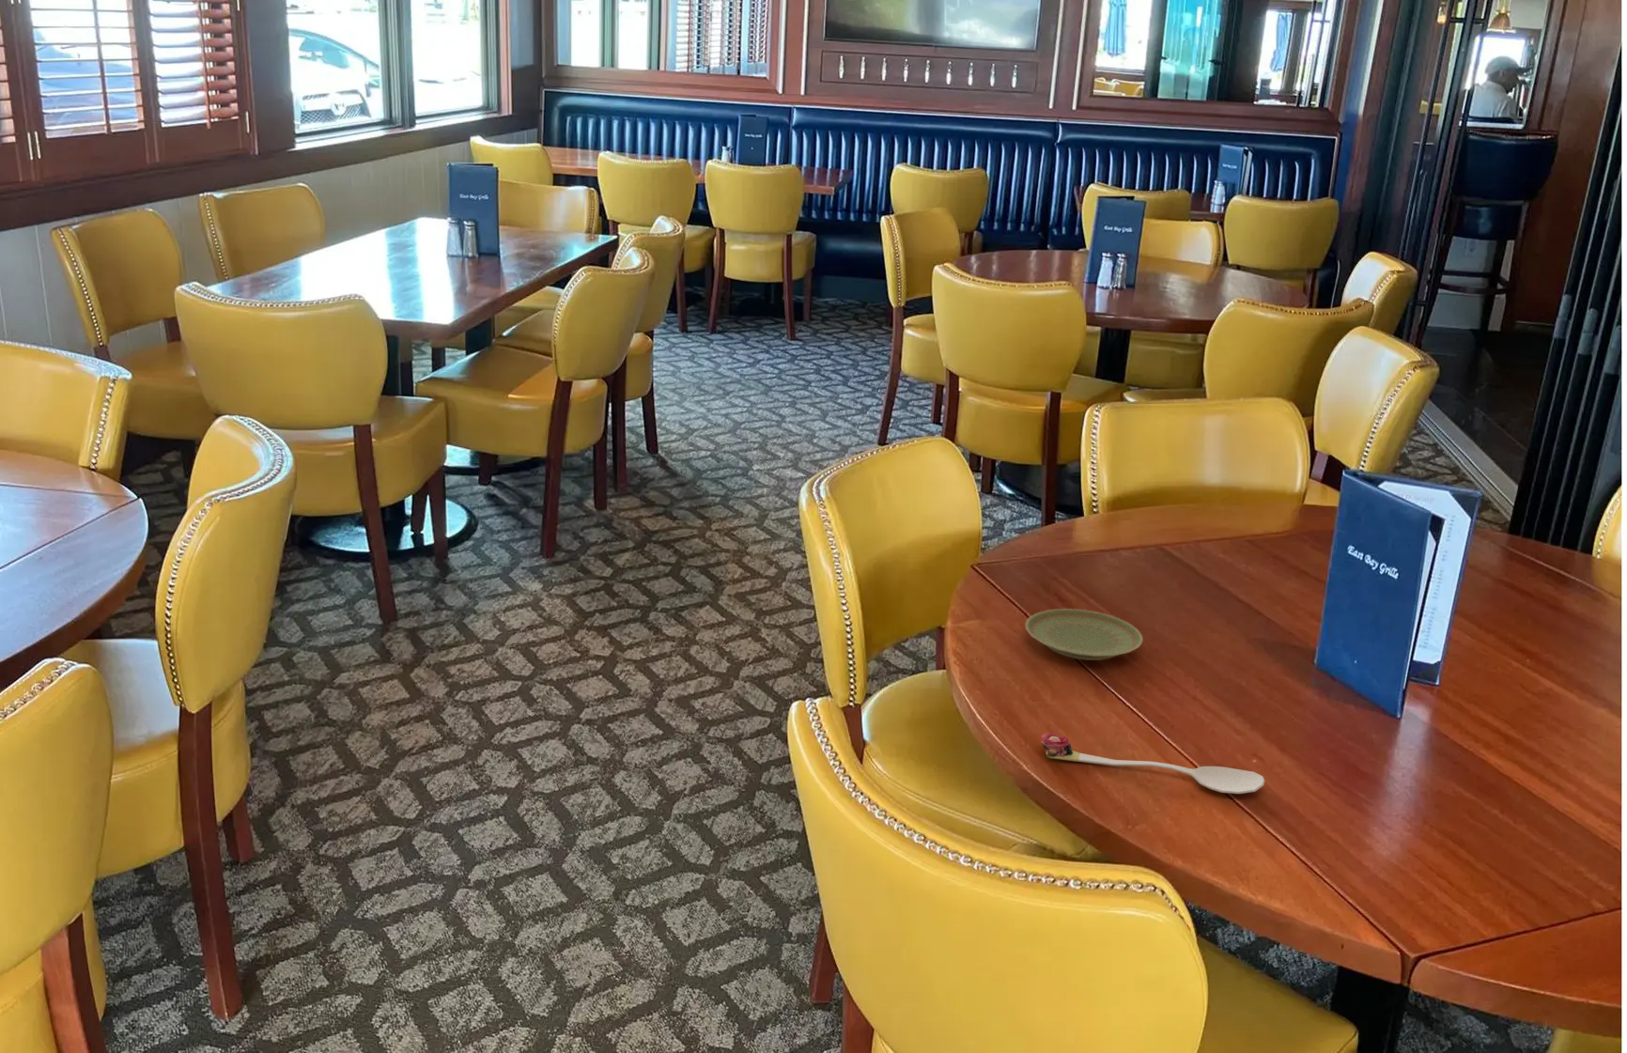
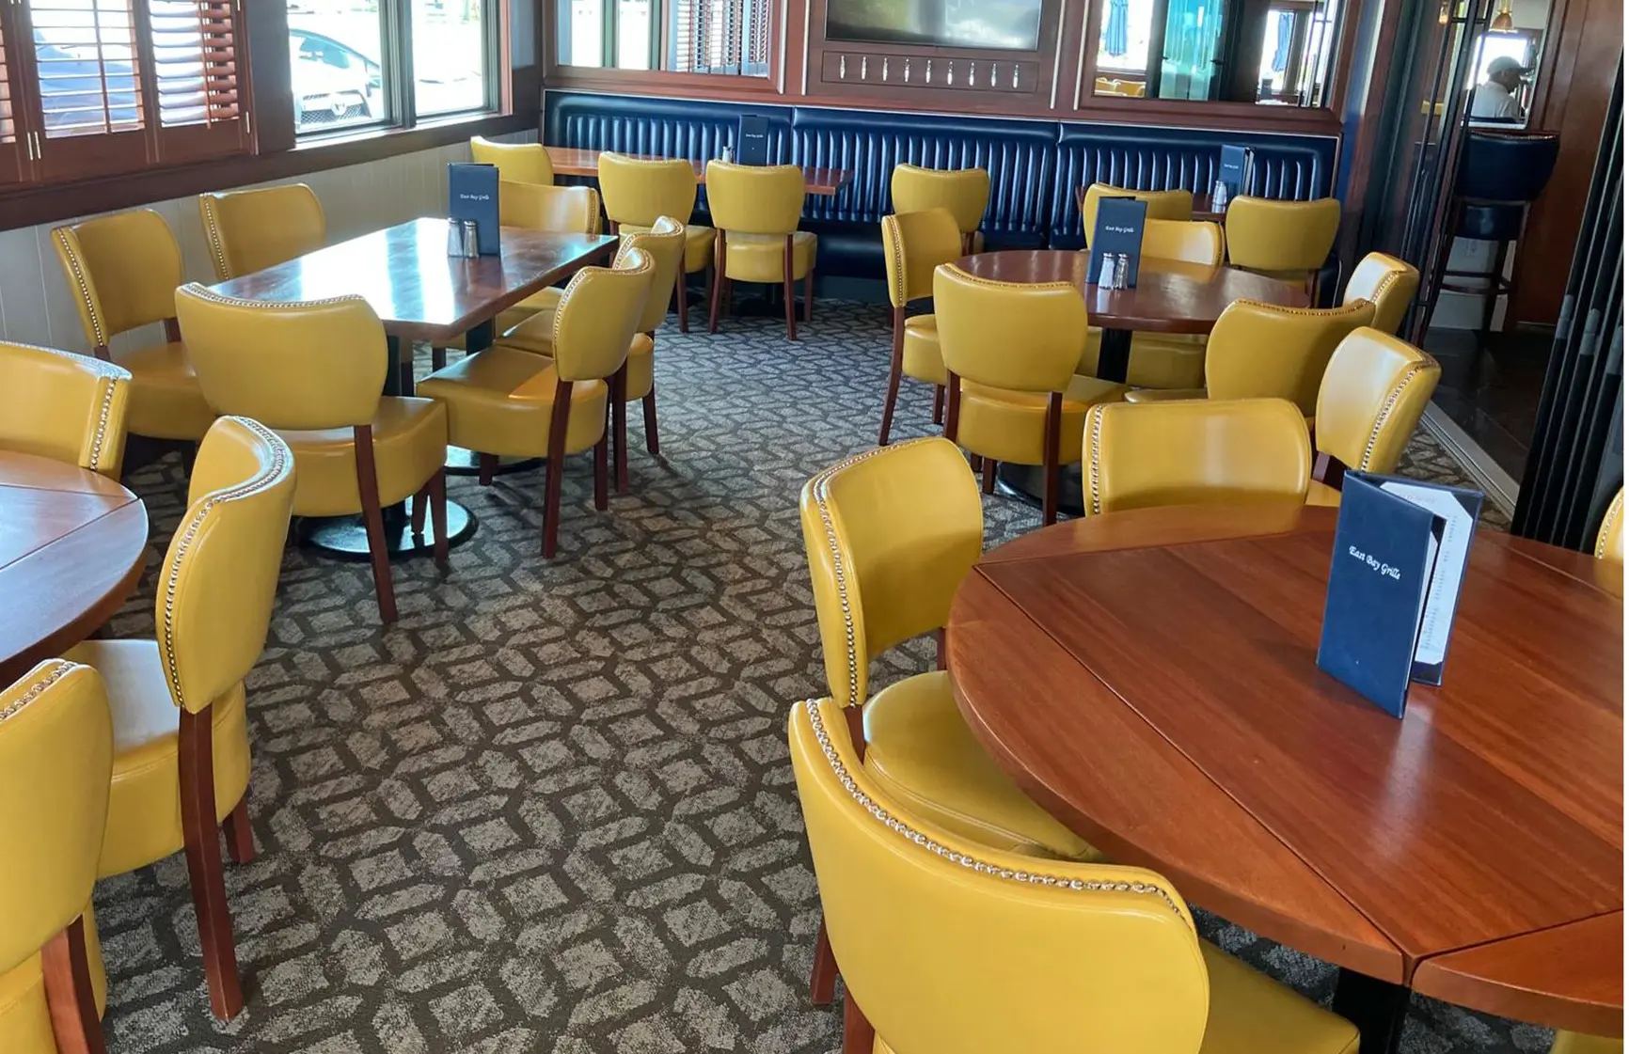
- spoon [1040,732,1265,794]
- plate [1023,608,1143,662]
